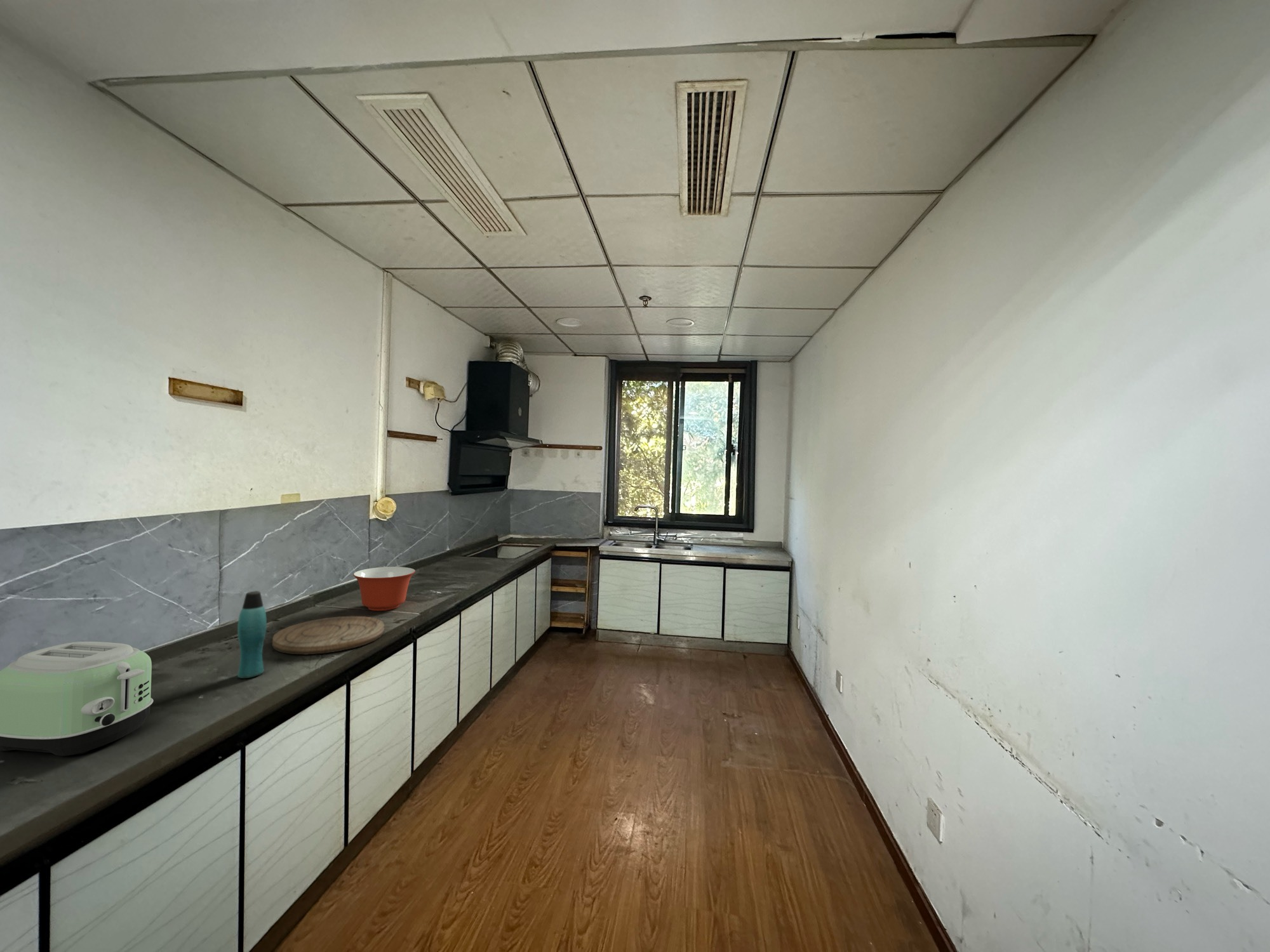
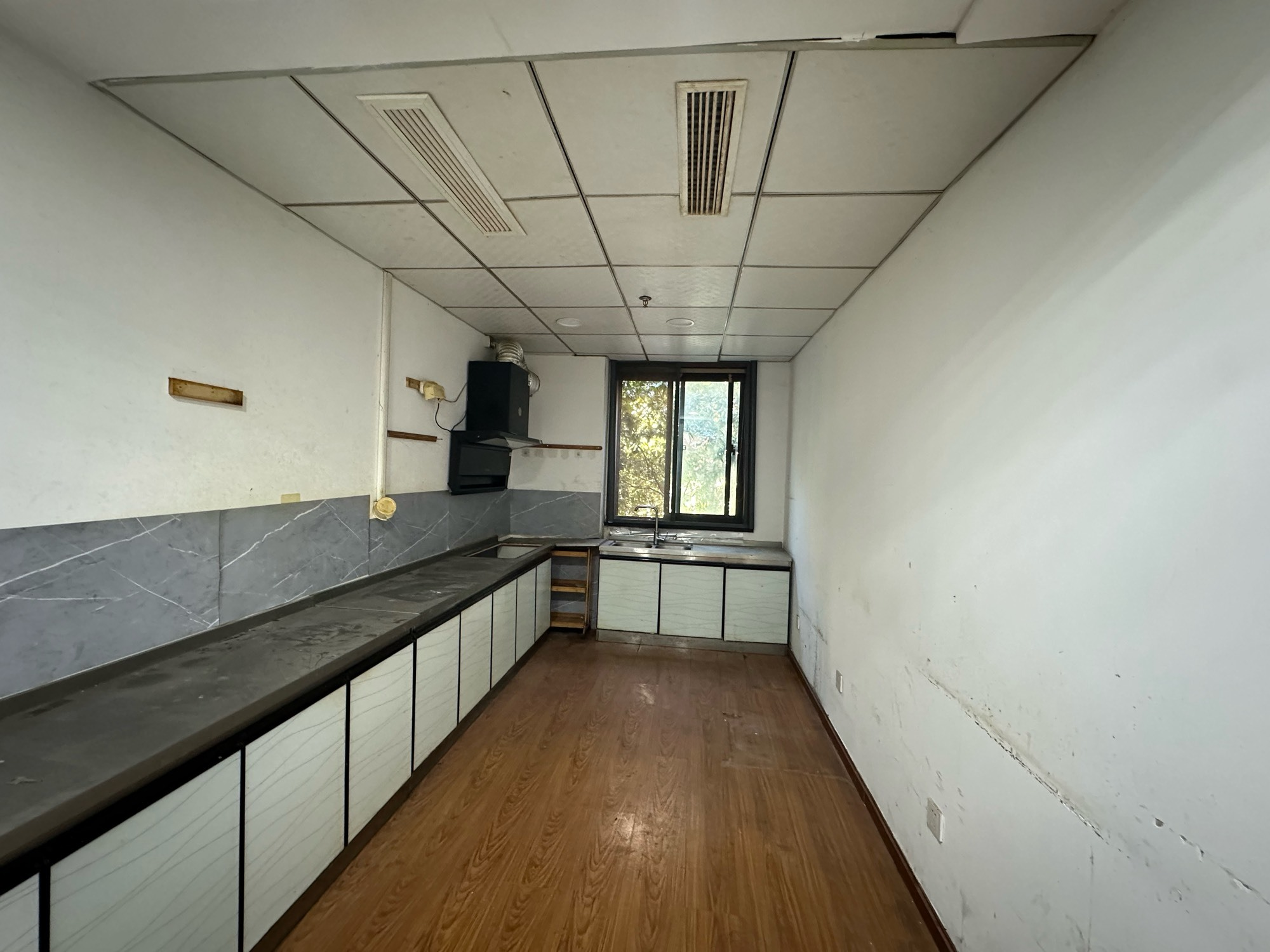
- mixing bowl [352,566,416,611]
- cutting board [272,616,385,655]
- bottle [237,590,267,679]
- toaster [0,641,154,757]
